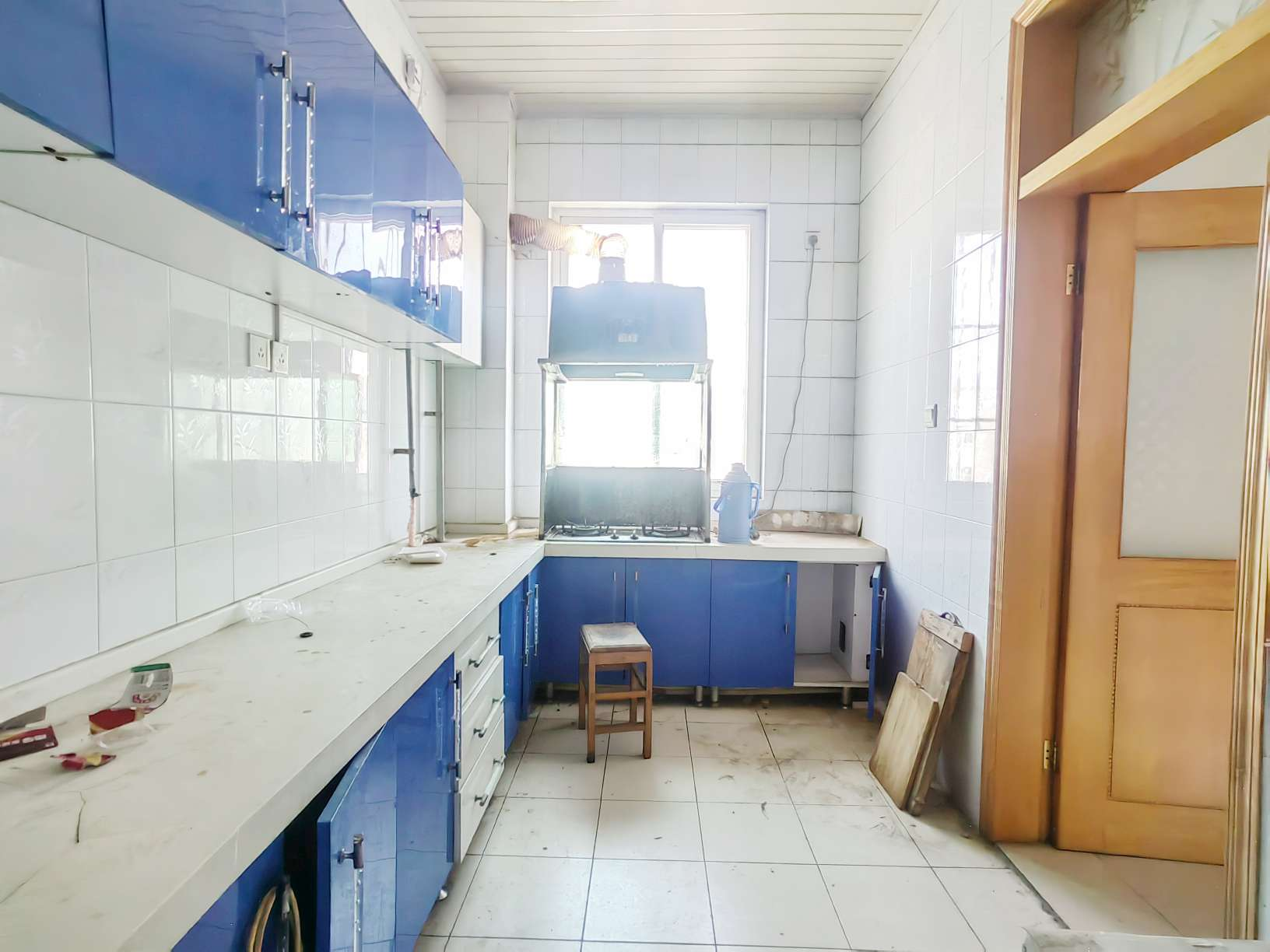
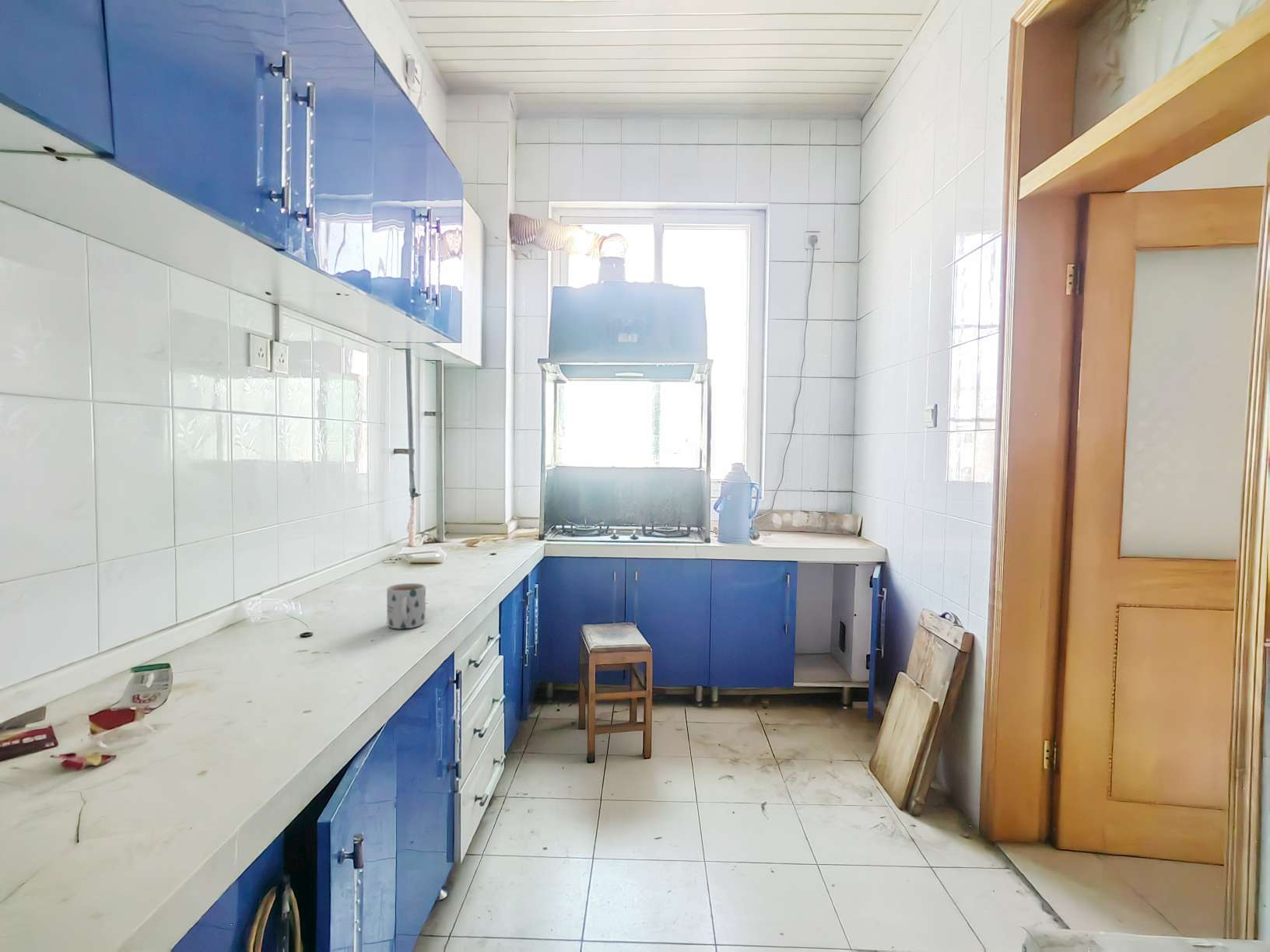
+ mug [386,583,426,630]
